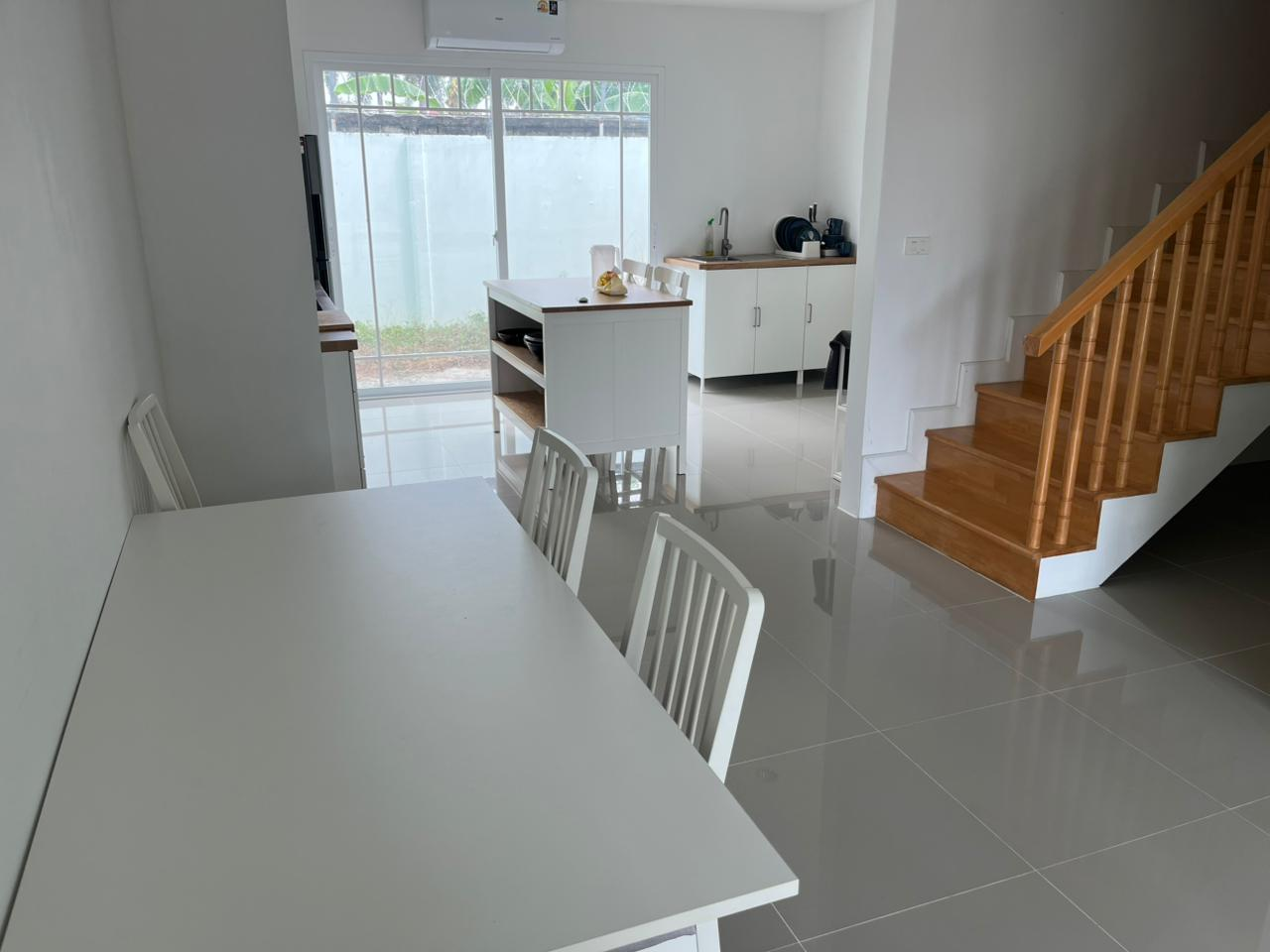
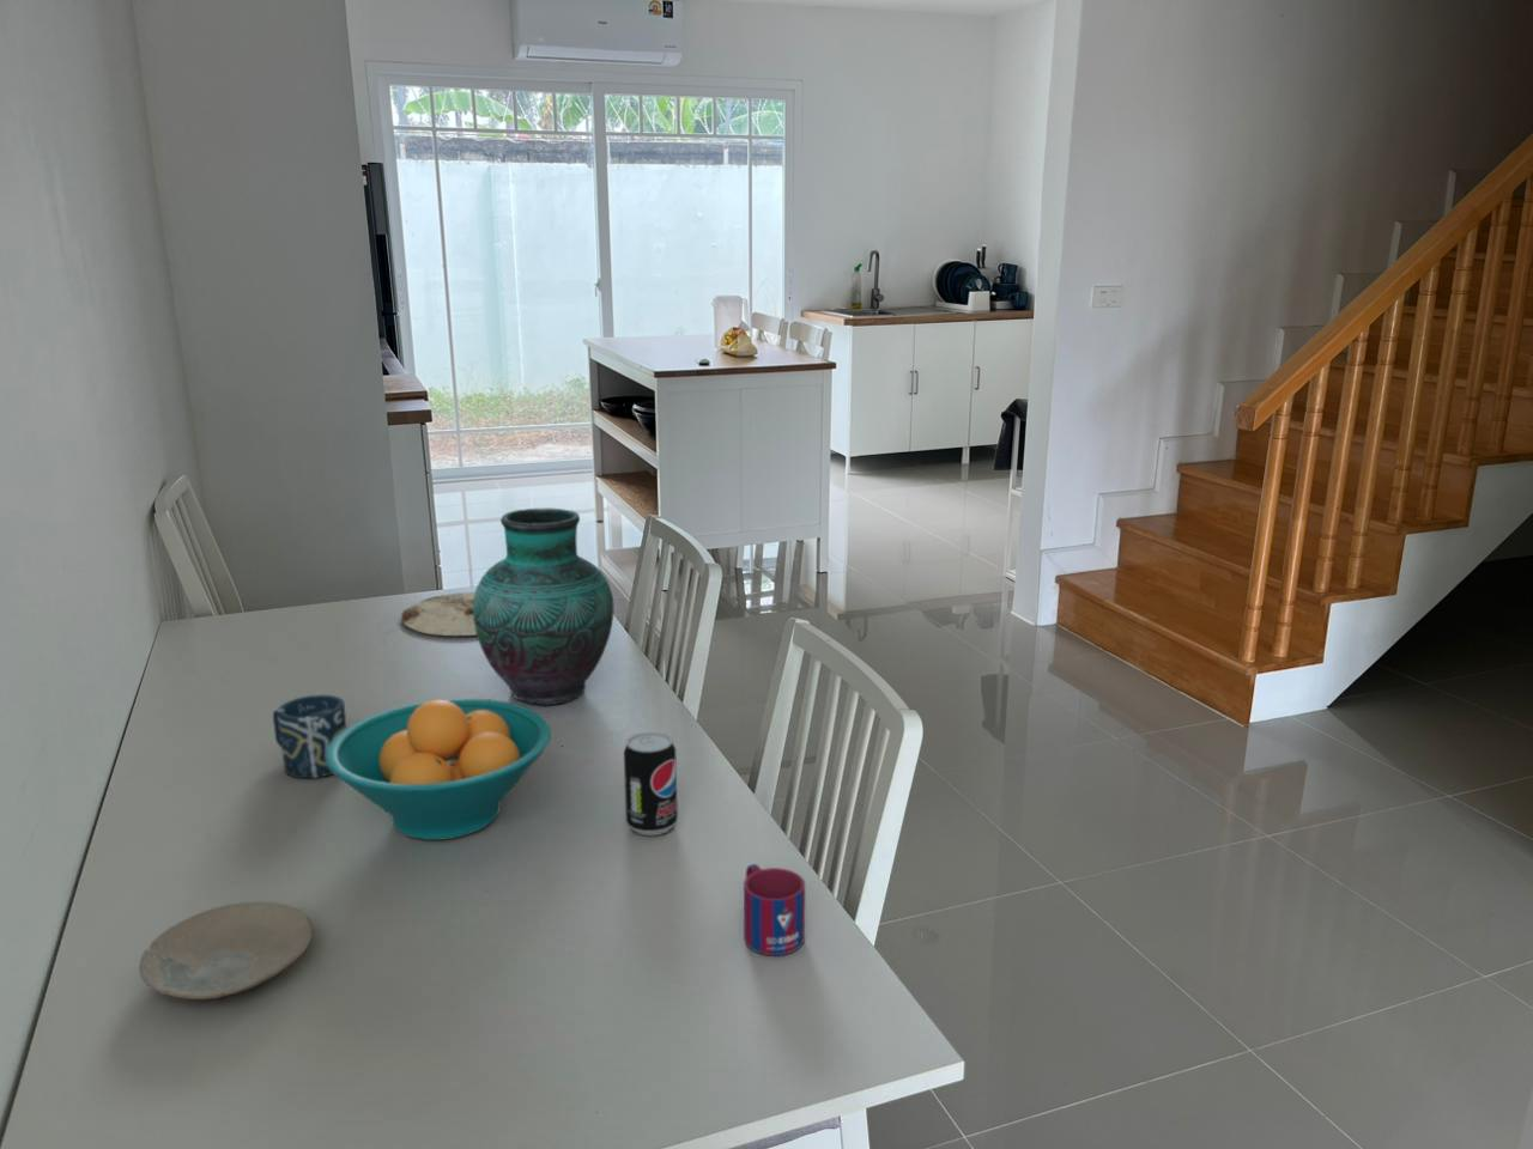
+ plate [400,591,477,637]
+ fruit bowl [326,698,552,841]
+ mug [742,863,806,956]
+ vase [473,507,614,706]
+ cup [272,694,349,780]
+ plate [138,902,314,1001]
+ beverage can [623,730,680,836]
